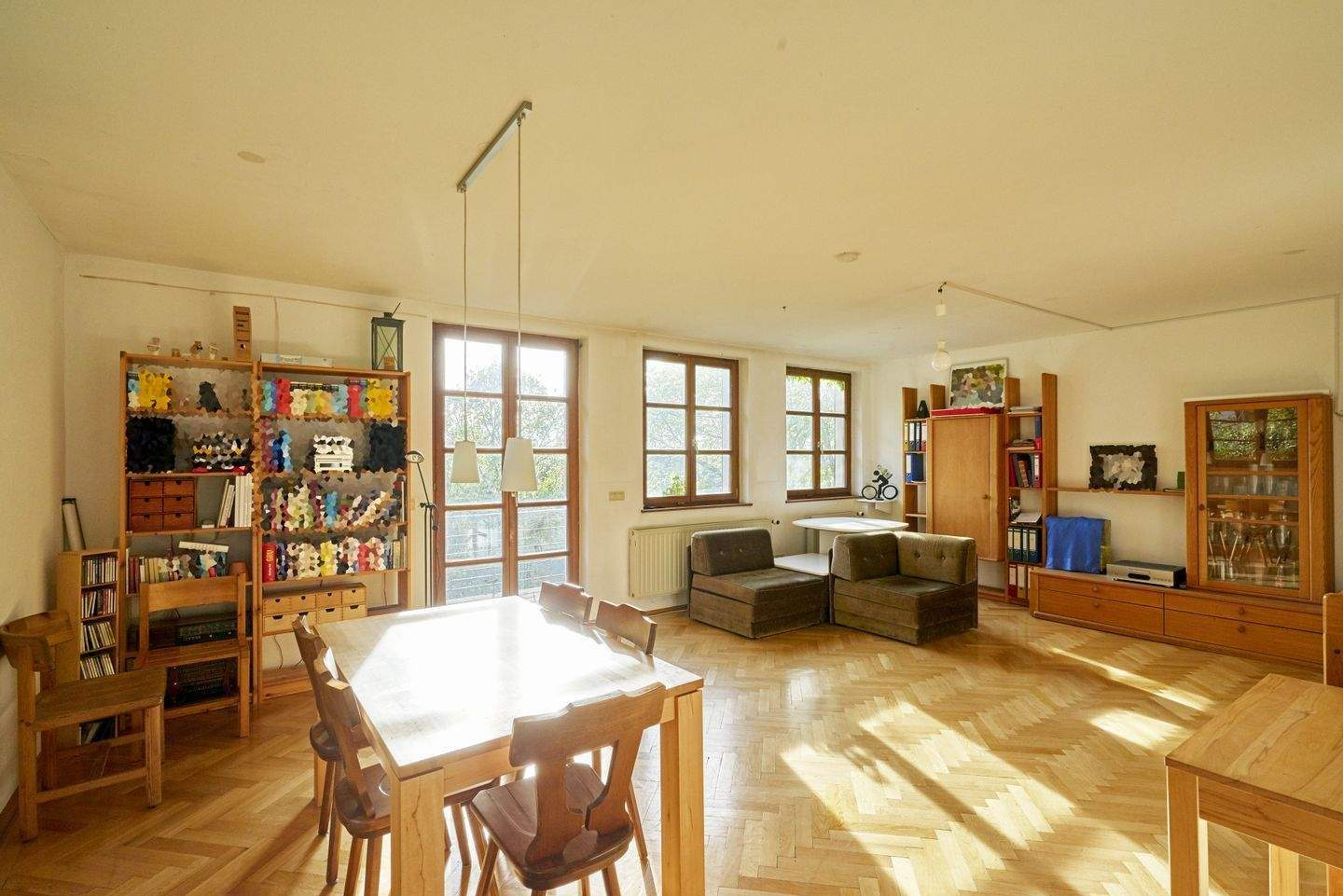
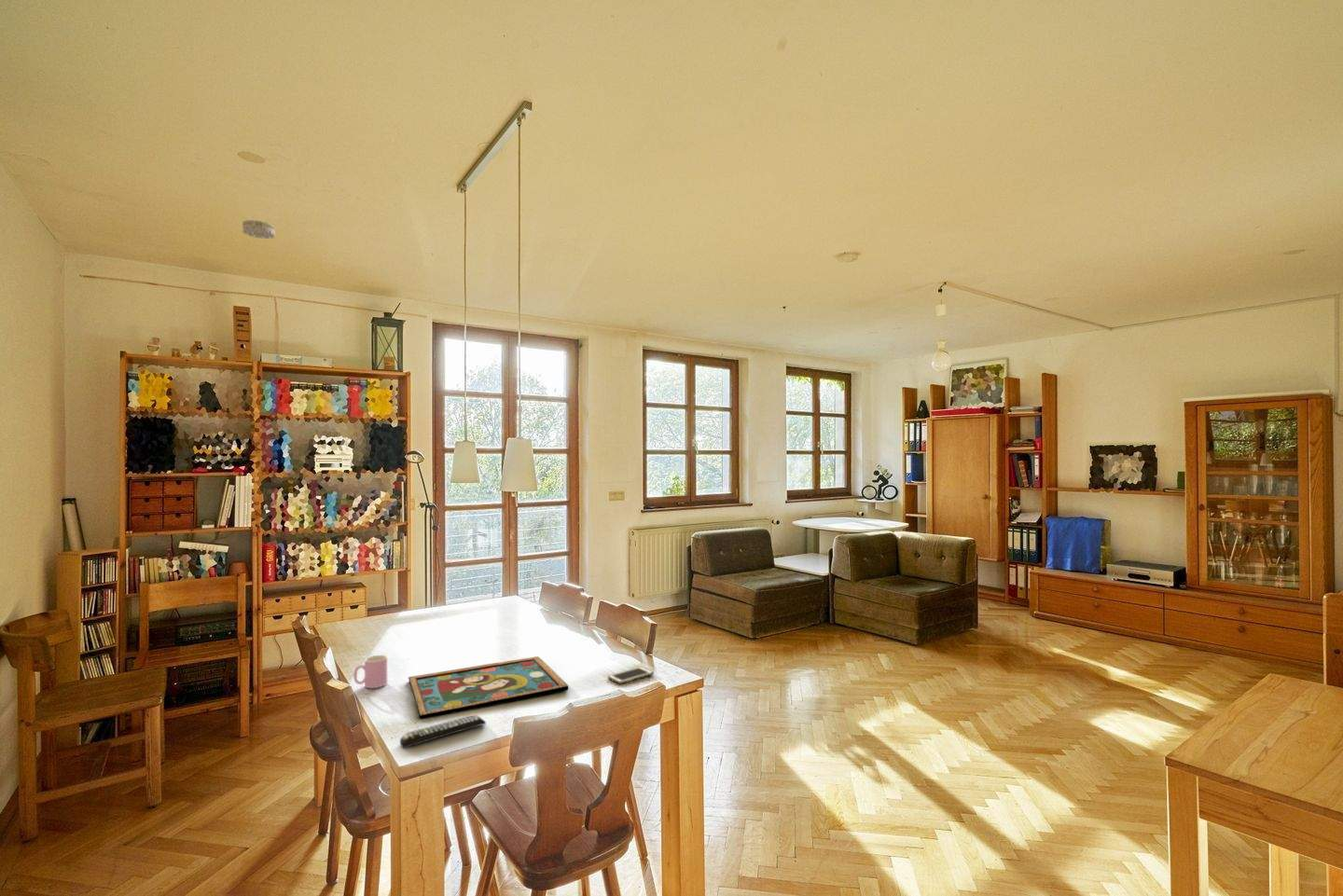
+ smoke detector [242,219,276,240]
+ remote control [399,713,487,750]
+ framed painting [408,655,569,720]
+ cell phone [607,666,655,685]
+ cup [353,655,388,689]
